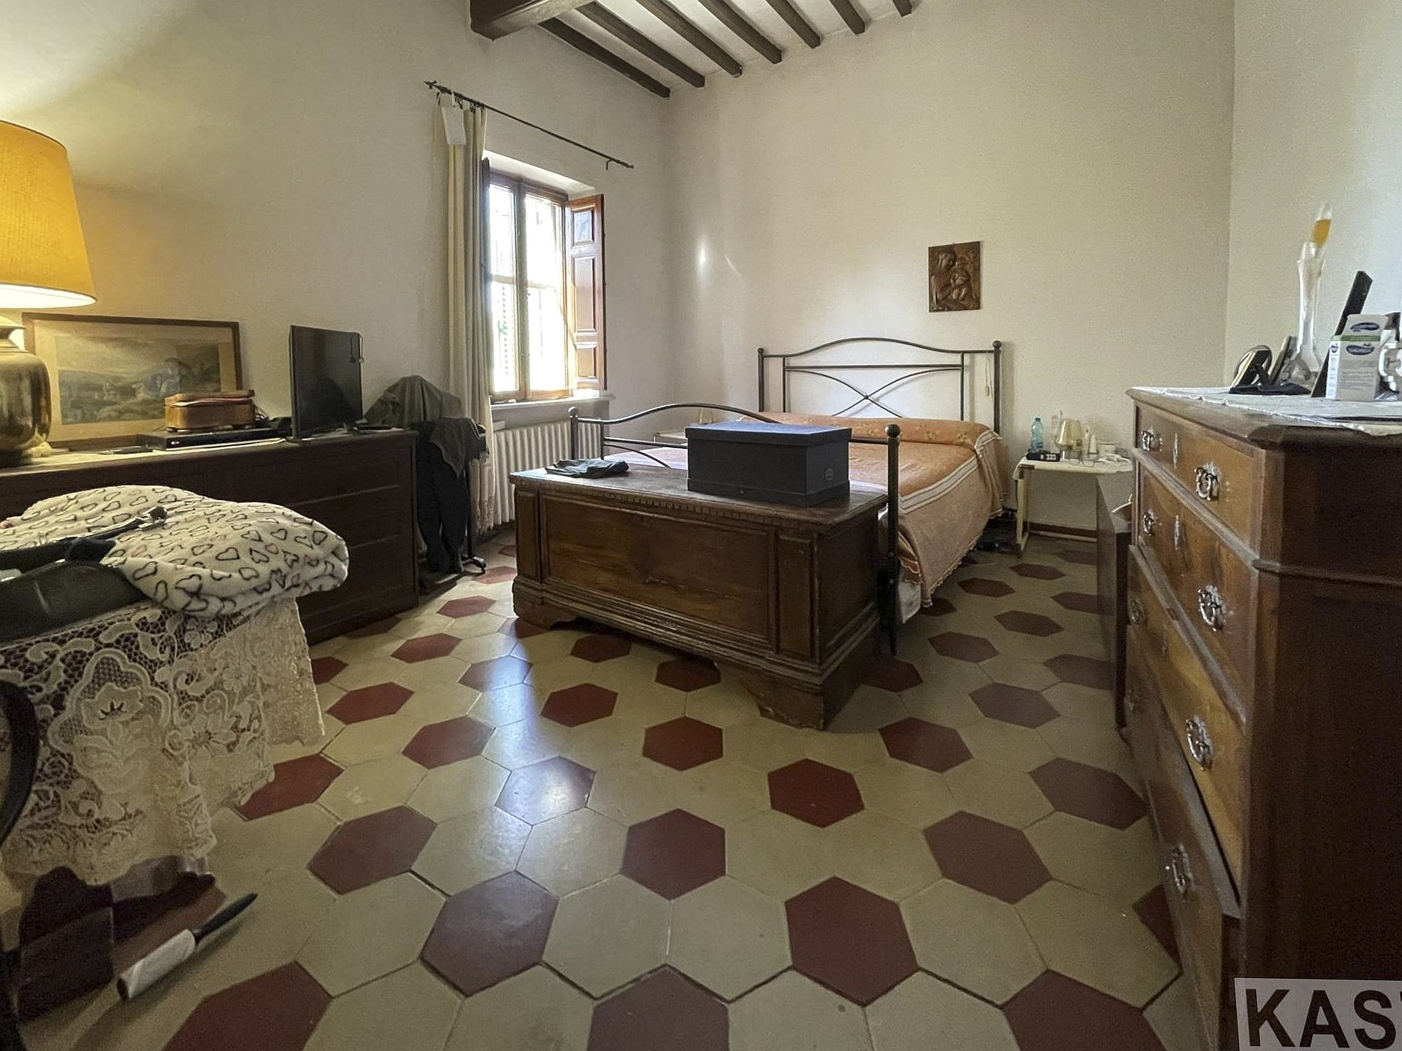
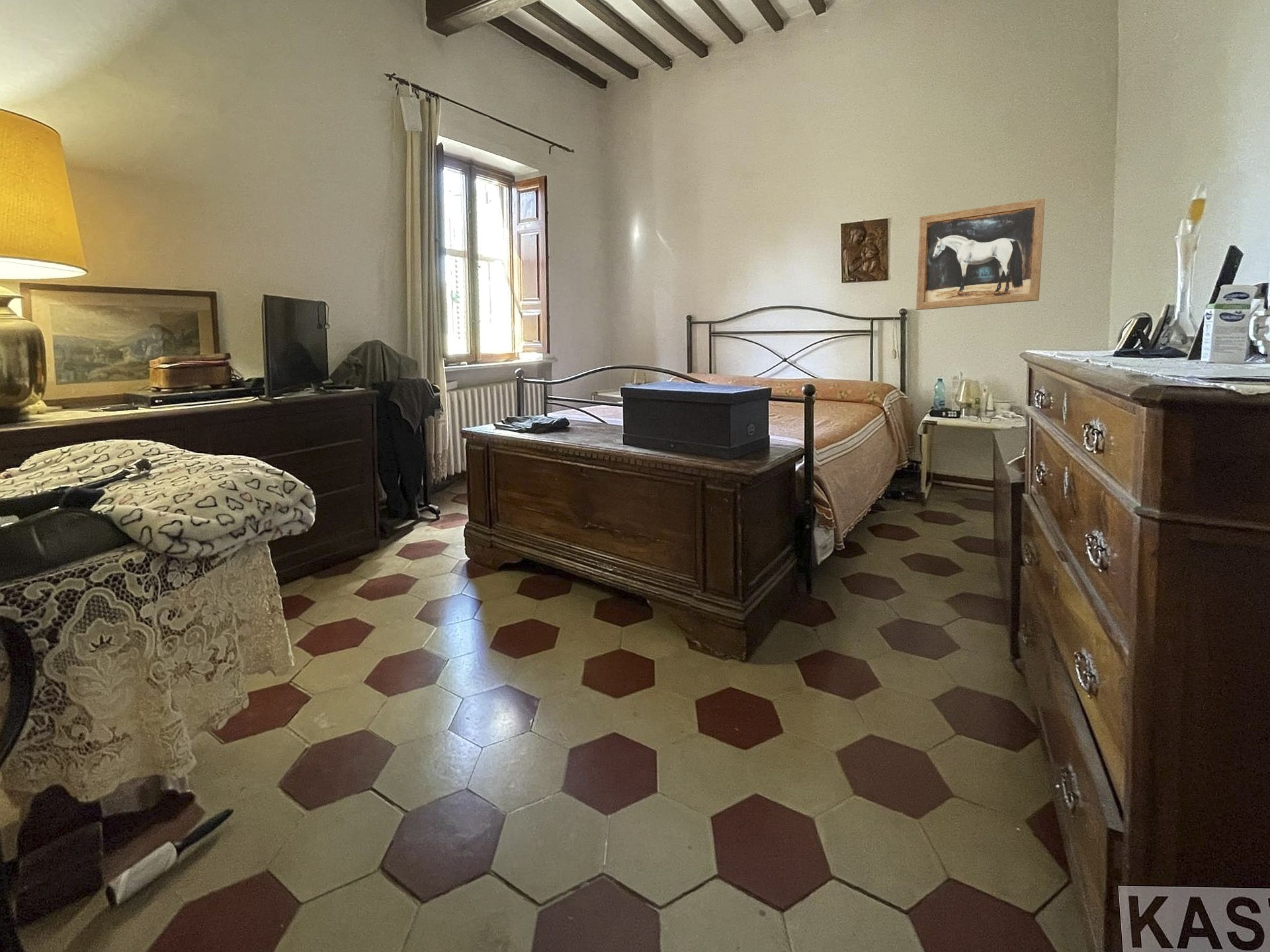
+ wall art [915,198,1046,311]
